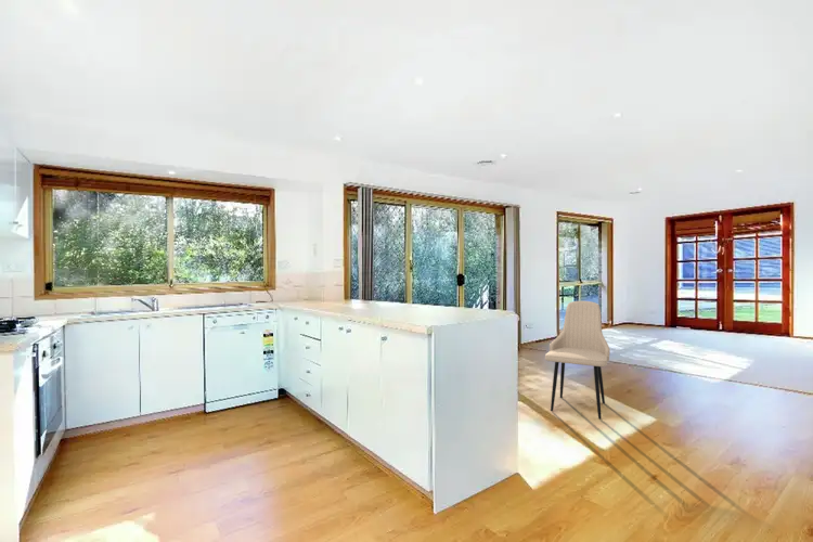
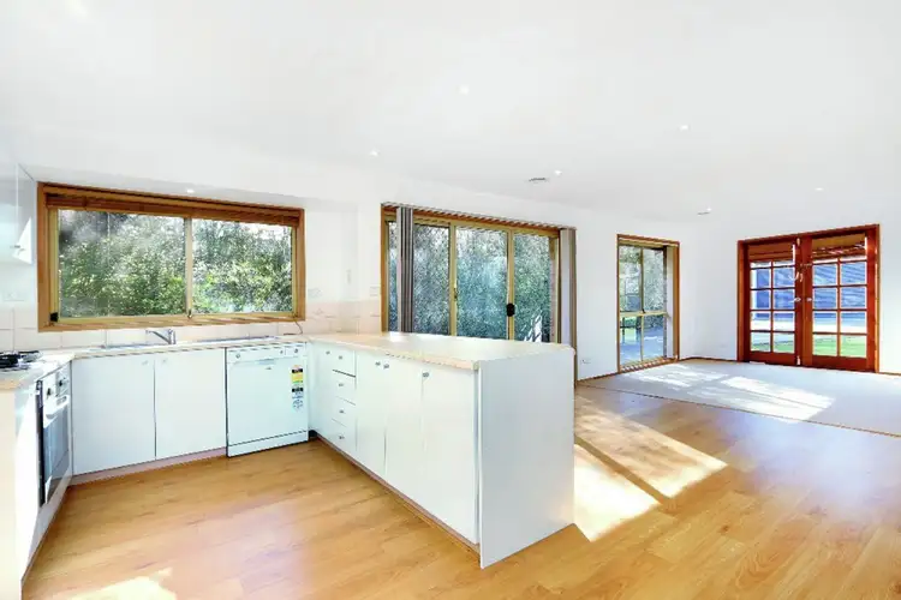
- dining chair [544,300,611,421]
